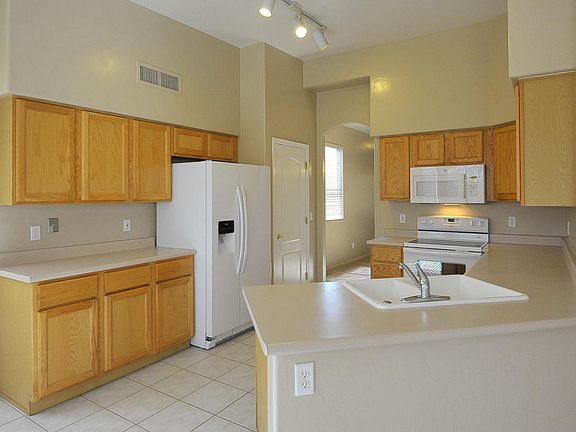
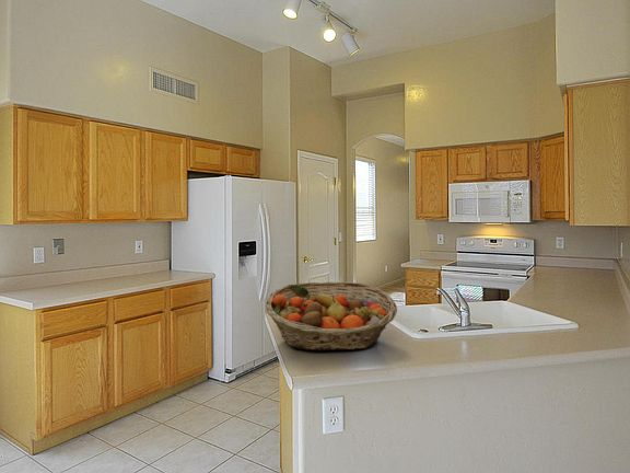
+ fruit basket [265,280,398,351]
